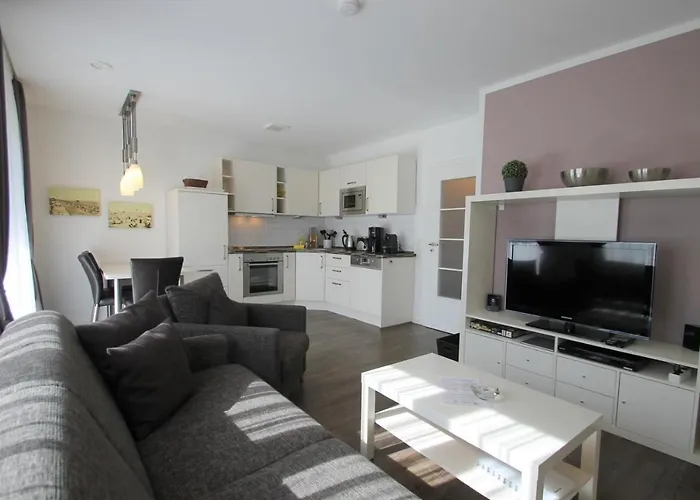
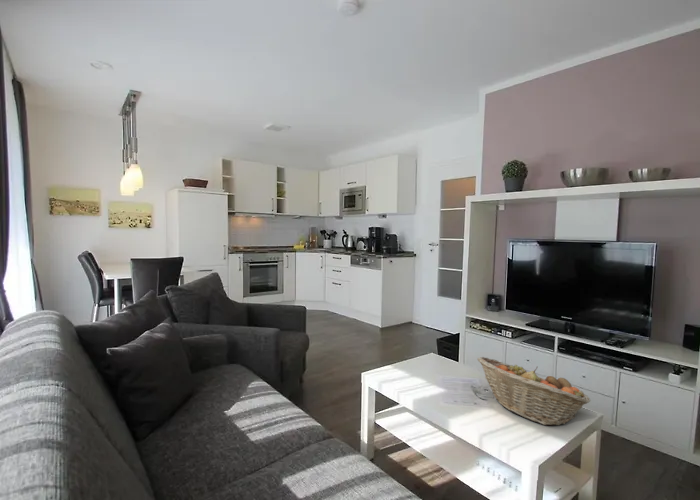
+ fruit basket [476,356,591,427]
